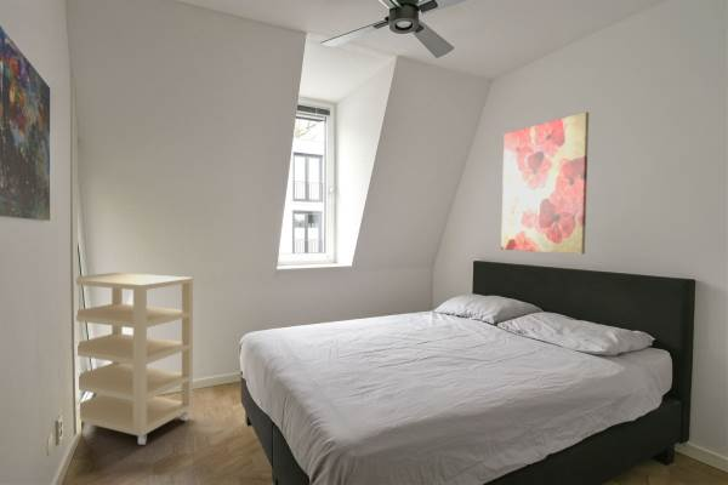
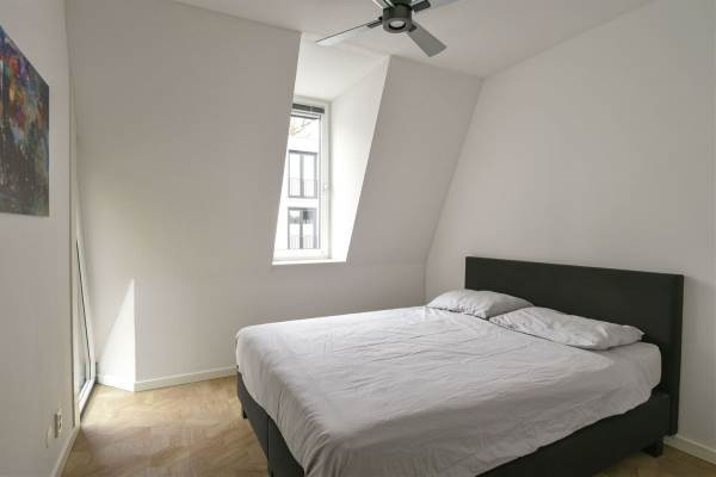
- wall art [500,110,590,256]
- shelving unit [75,272,194,446]
